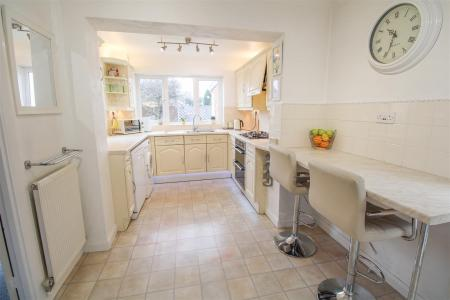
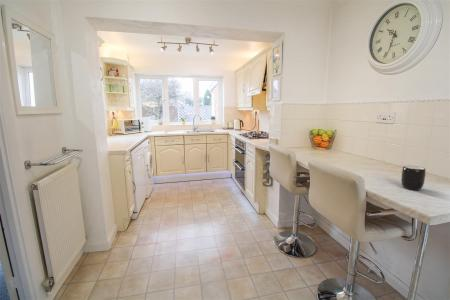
+ mug [400,165,427,191]
